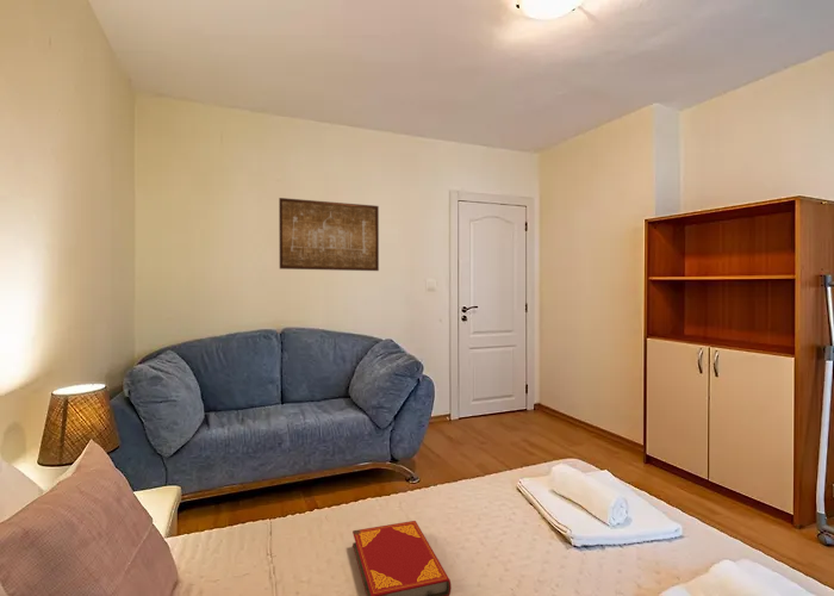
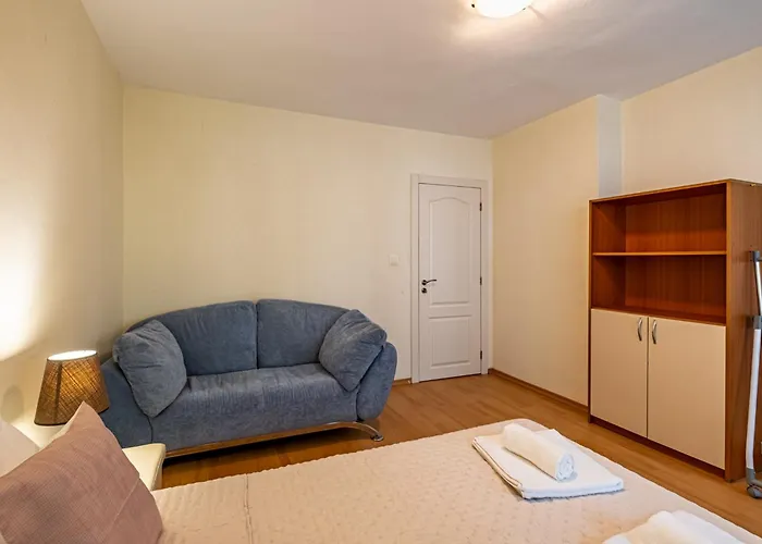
- wall art [278,197,380,272]
- hardback book [351,520,453,596]
